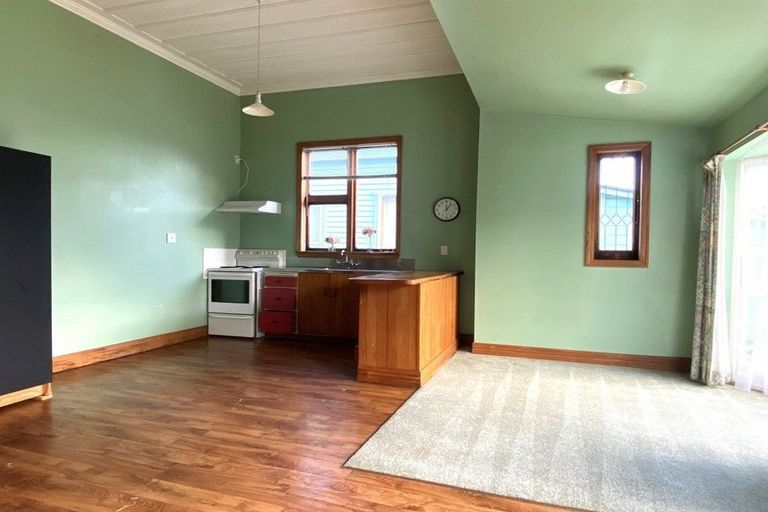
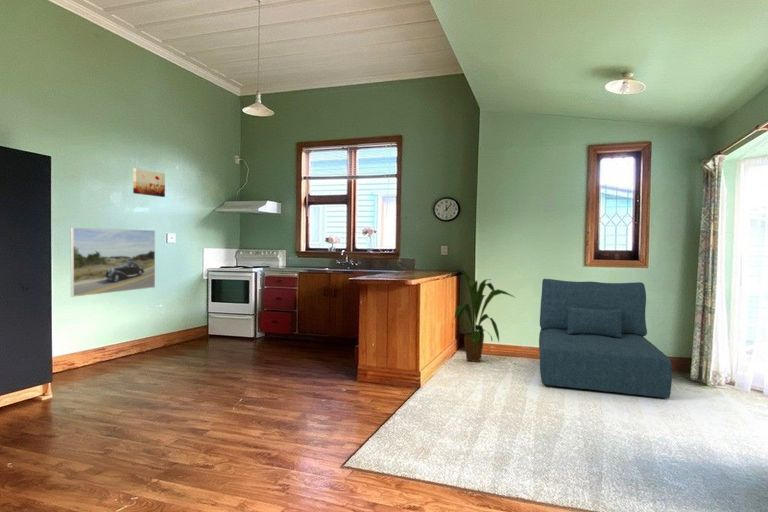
+ wall art [132,167,166,198]
+ sofa [538,278,673,400]
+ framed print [70,226,156,298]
+ house plant [451,267,516,363]
